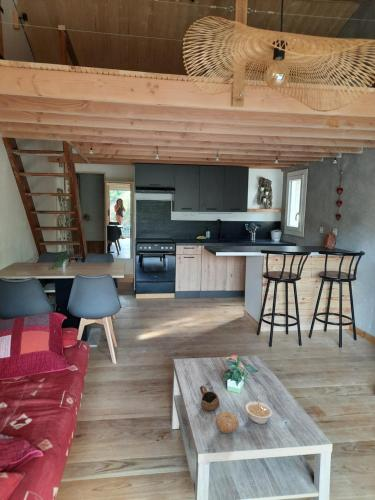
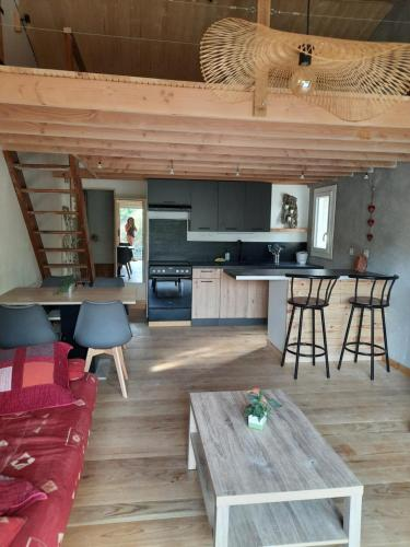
- fruit [214,410,240,434]
- legume [245,396,273,425]
- cup [199,384,220,411]
